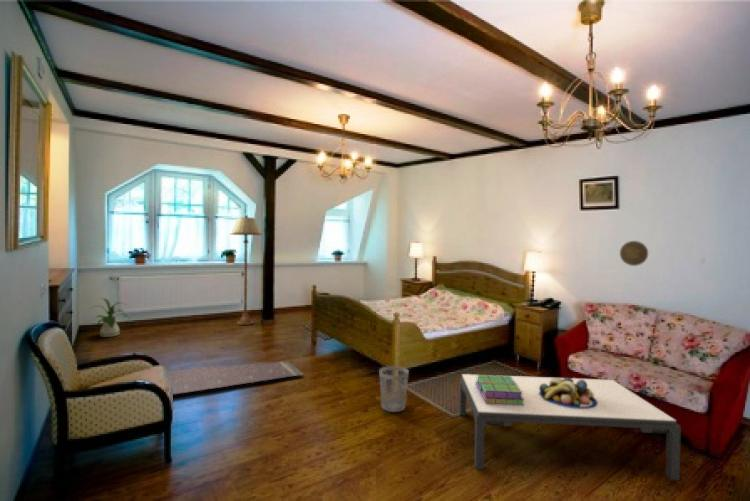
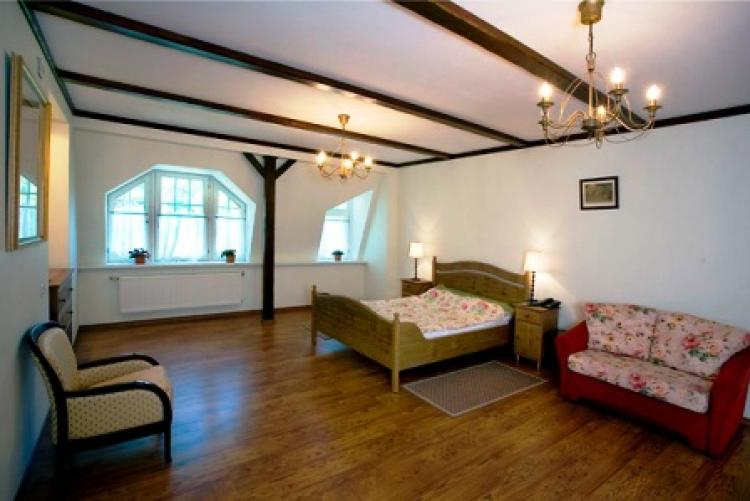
- coffee table [458,373,682,481]
- floor lamp [229,214,263,326]
- stack of books [475,374,525,406]
- area rug [166,361,305,396]
- house plant [90,297,132,338]
- decorative plate [619,240,649,267]
- wastebasket [378,365,410,413]
- fruit bowl [539,376,597,408]
